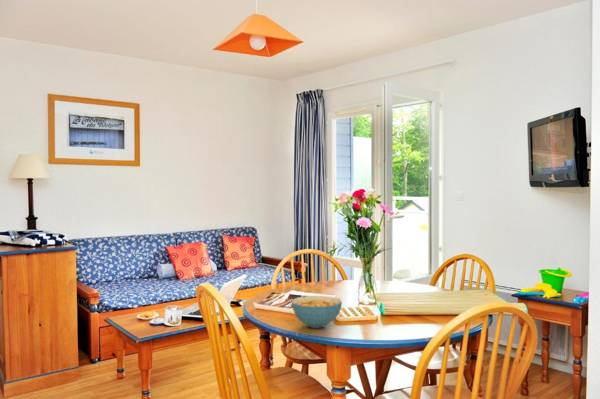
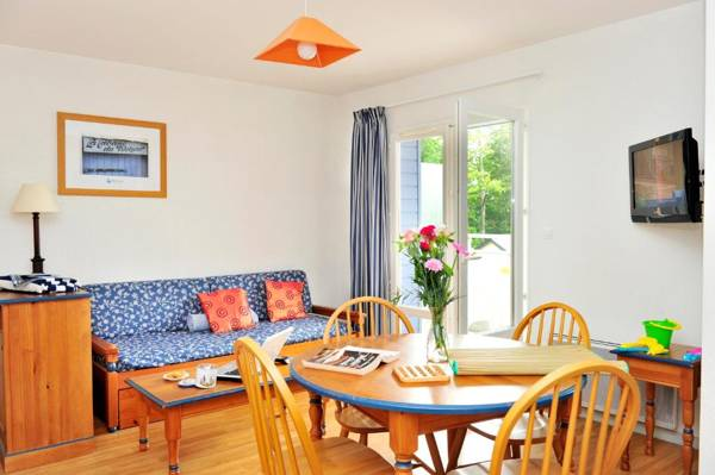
- cereal bowl [290,295,343,329]
